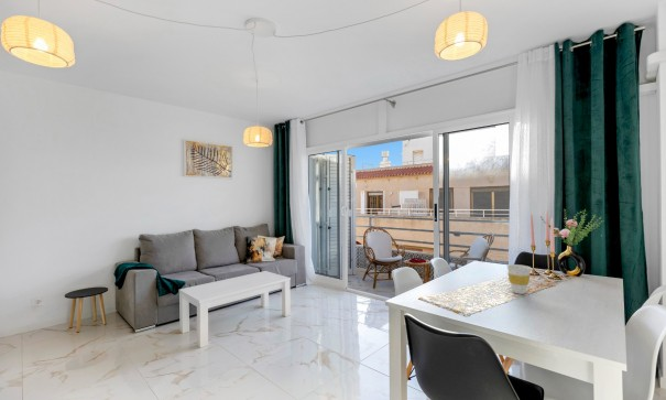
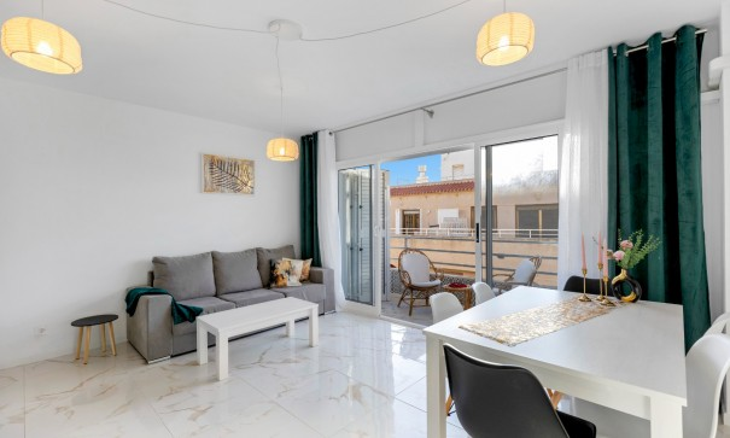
- cup [506,263,533,295]
